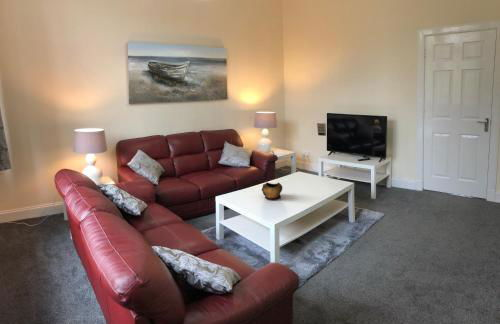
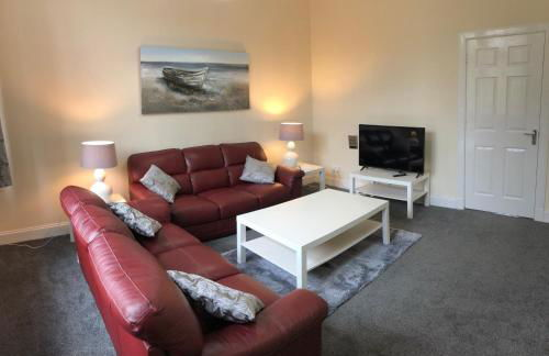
- decorative bowl [261,181,283,200]
